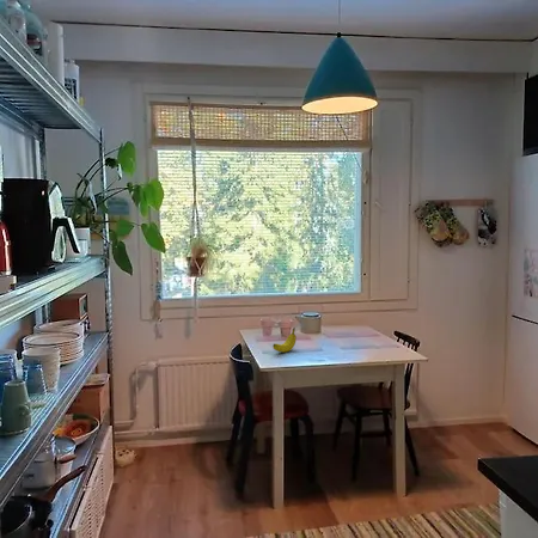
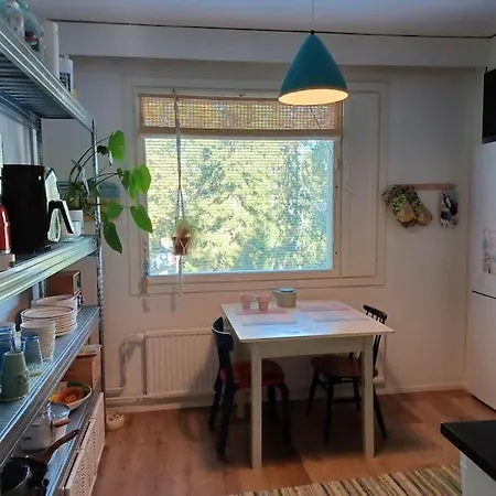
- fruit [271,326,298,353]
